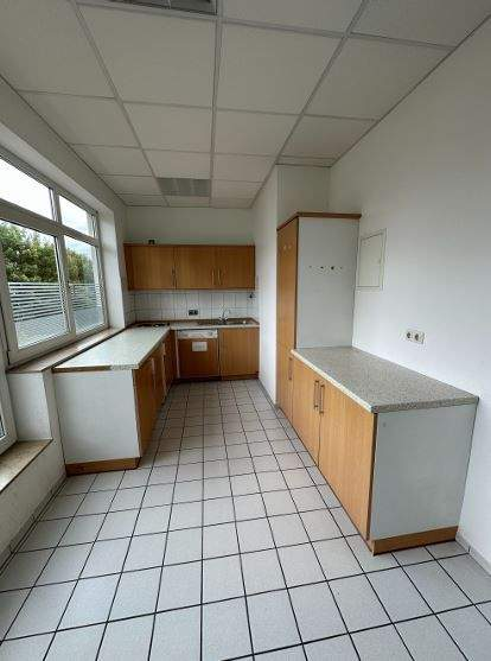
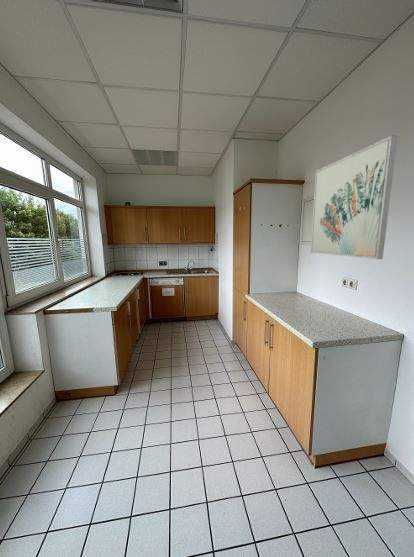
+ wall art [310,134,398,260]
